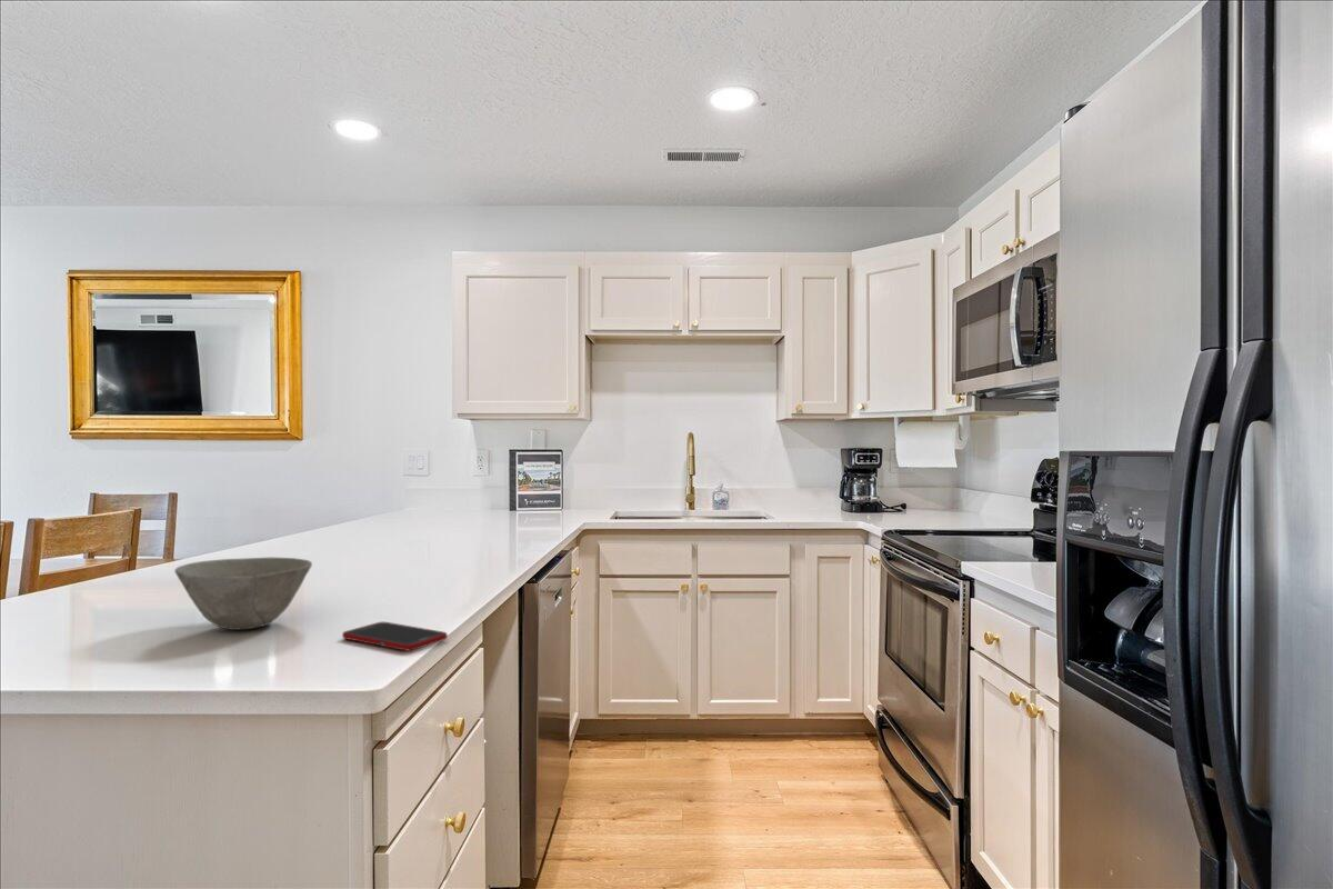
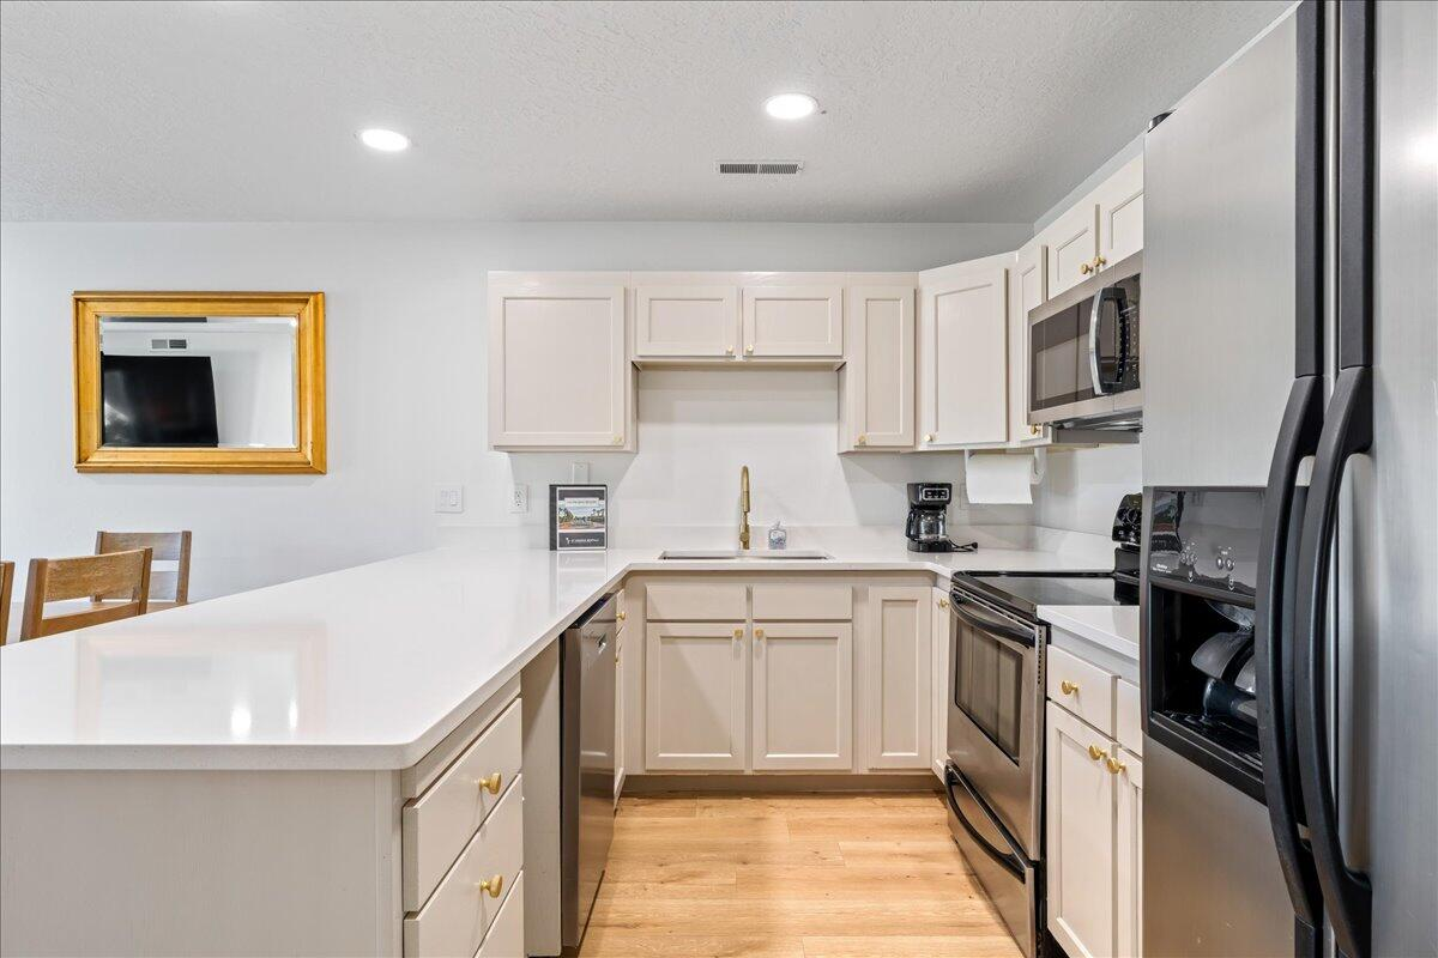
- bowl [173,557,313,631]
- cell phone [341,621,449,652]
